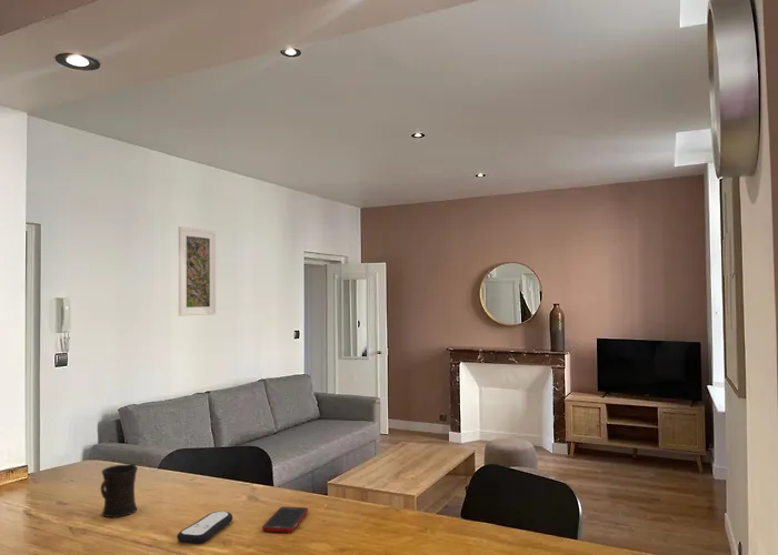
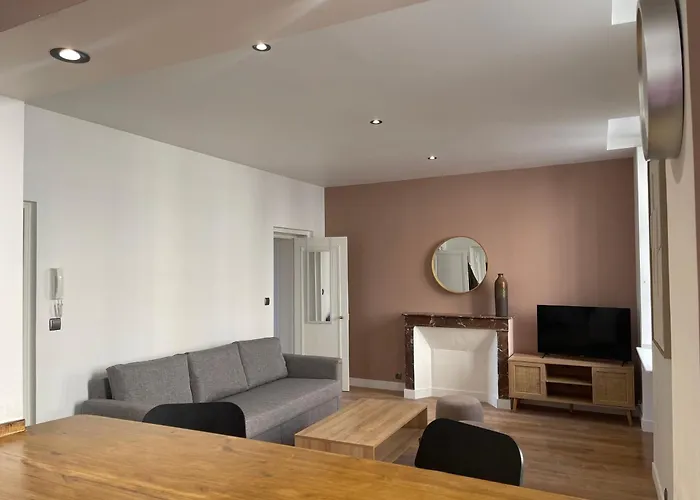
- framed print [178,225,217,317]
- mug [100,463,139,518]
- cell phone [261,506,309,533]
- remote control [176,511,233,545]
